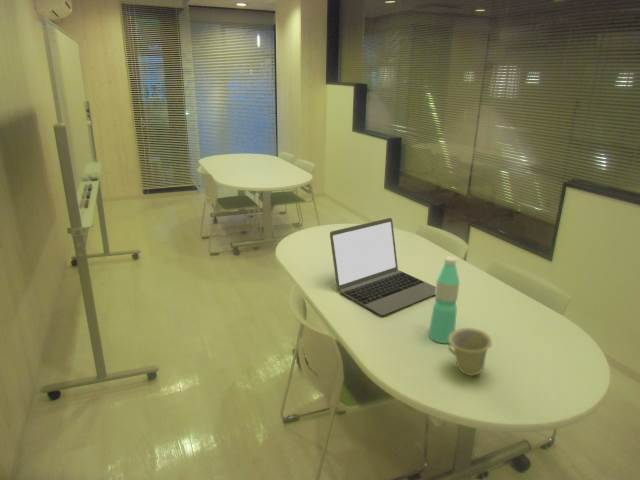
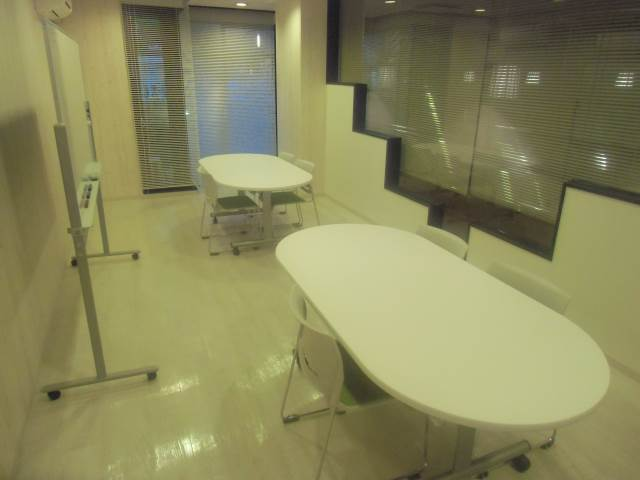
- water bottle [428,256,460,344]
- laptop [329,217,436,316]
- cup [447,327,493,377]
